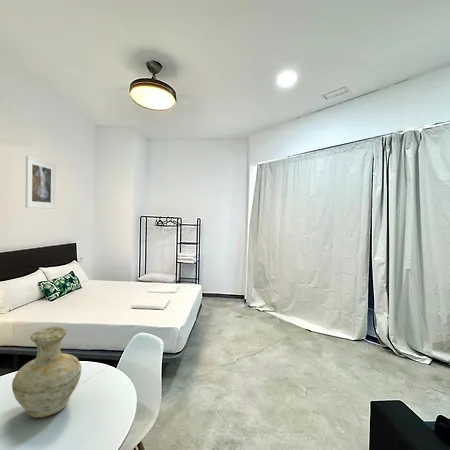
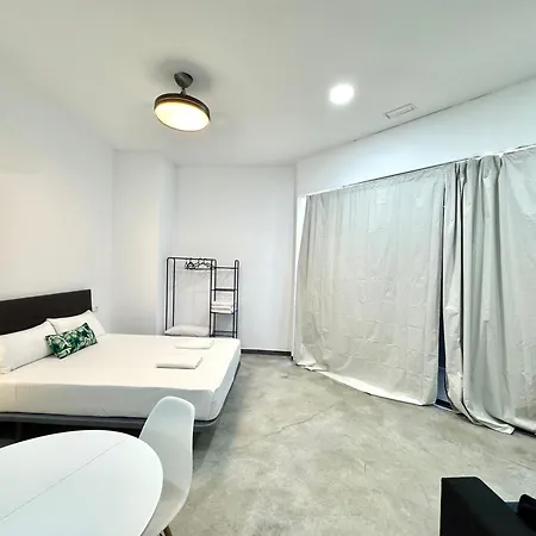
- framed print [25,155,56,210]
- vase [11,326,82,419]
